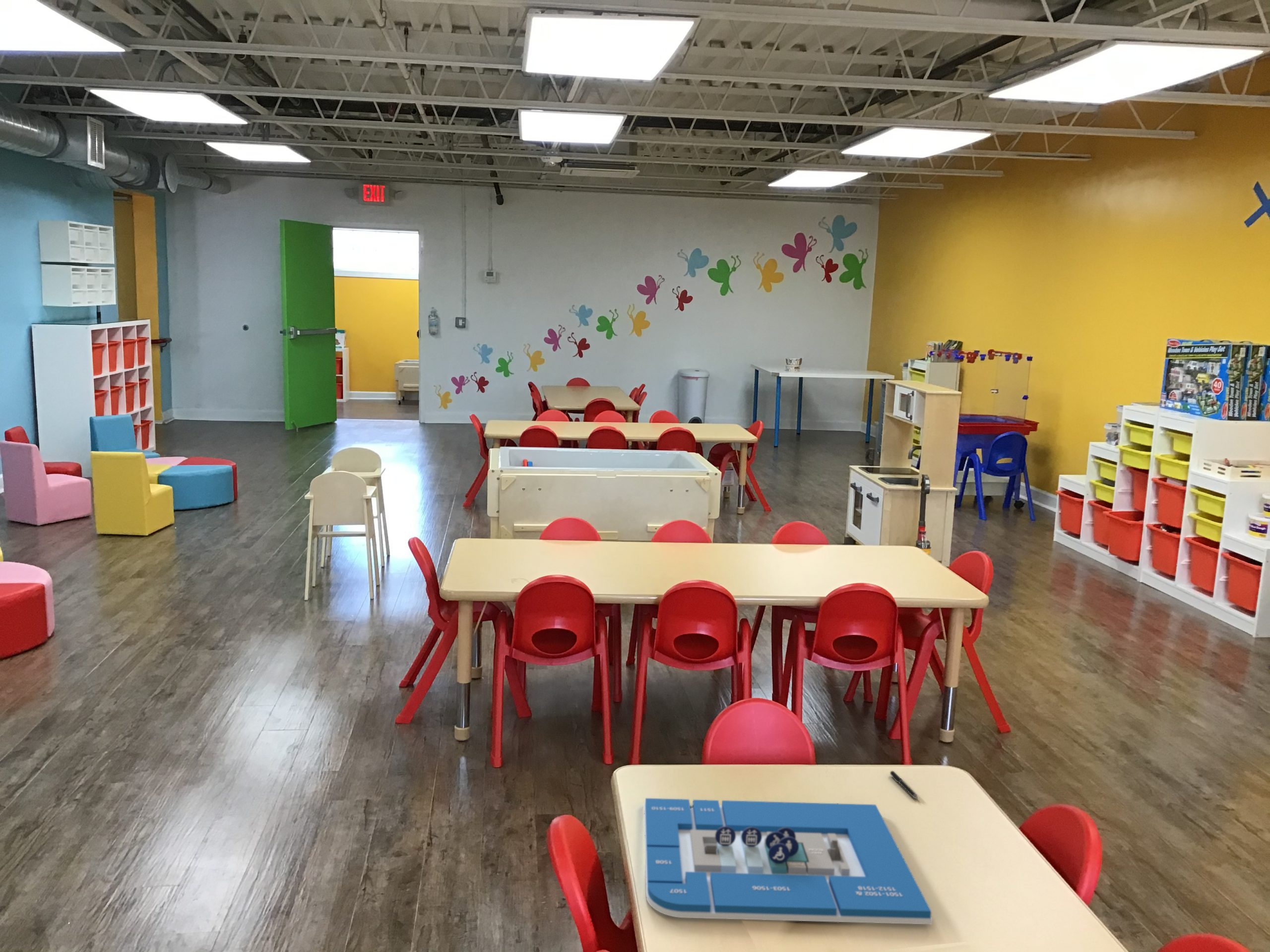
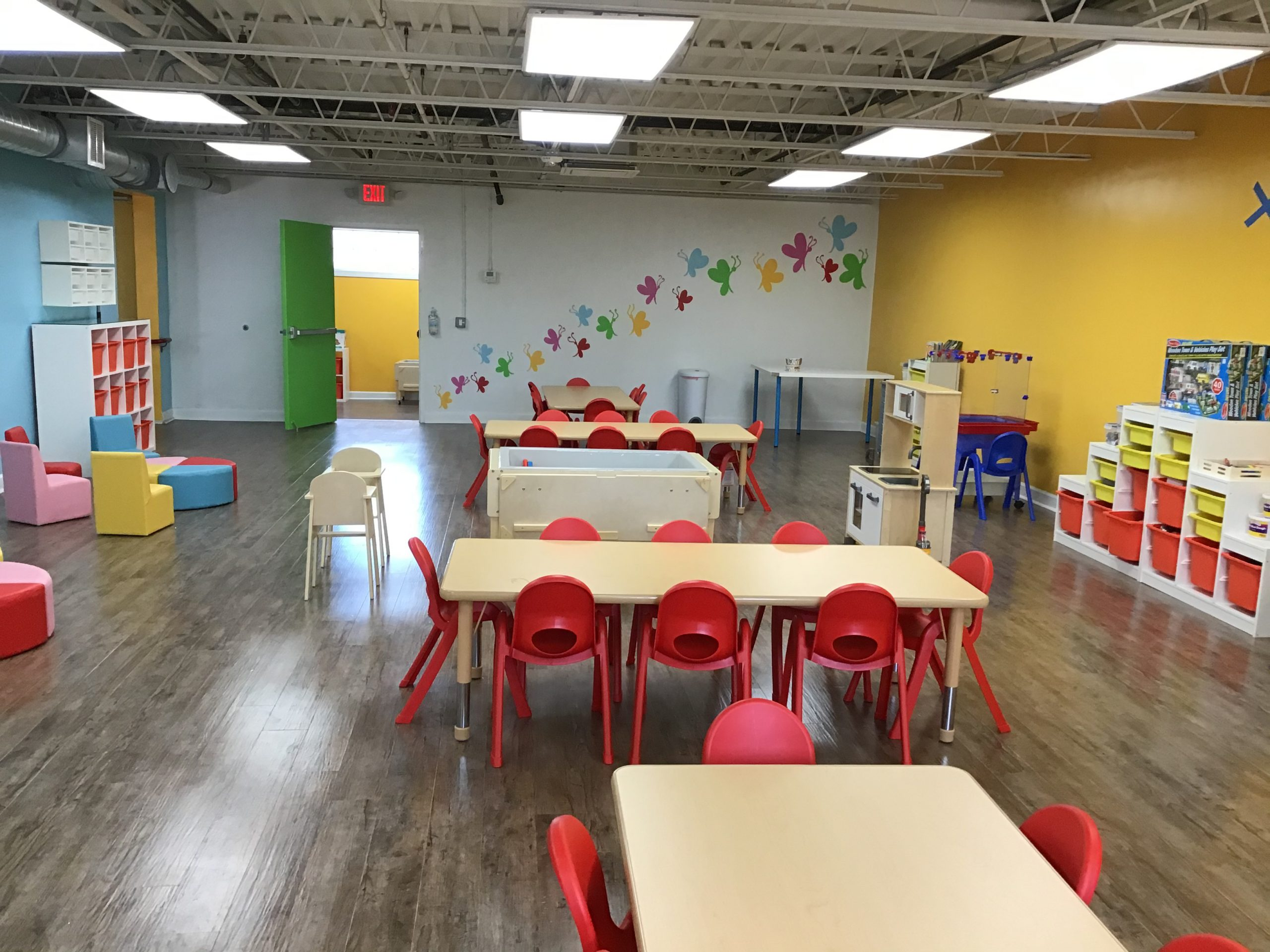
- architectural model [643,798,933,925]
- pen [889,771,918,799]
